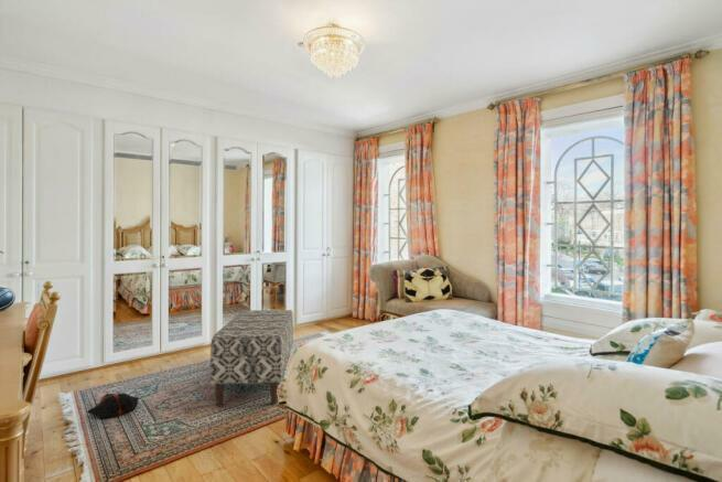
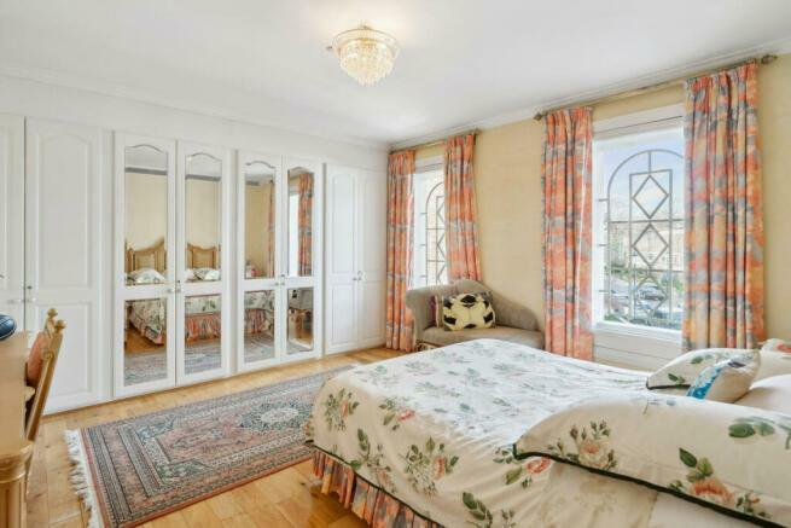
- bag [86,393,140,419]
- bench [209,309,294,406]
